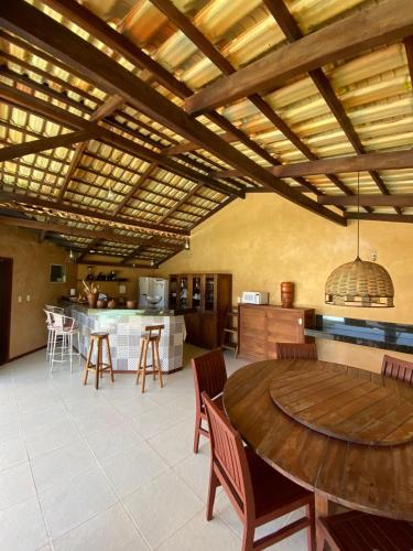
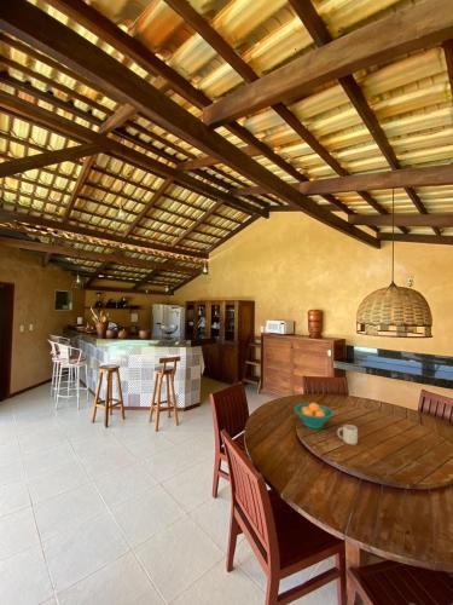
+ fruit bowl [294,402,335,430]
+ mug [336,424,359,445]
